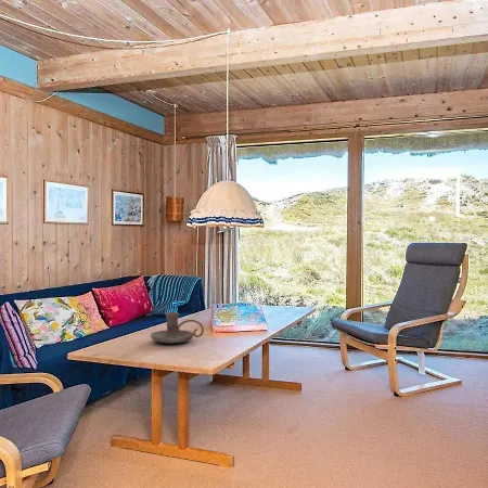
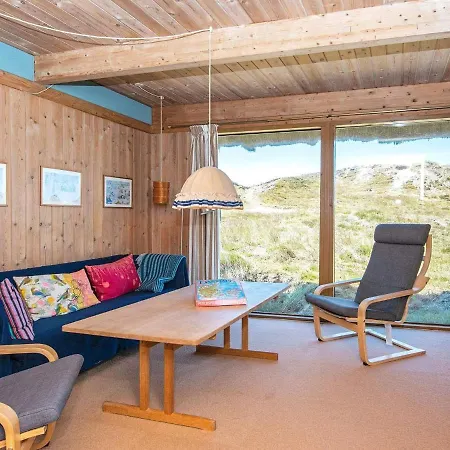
- candle holder [150,311,205,345]
